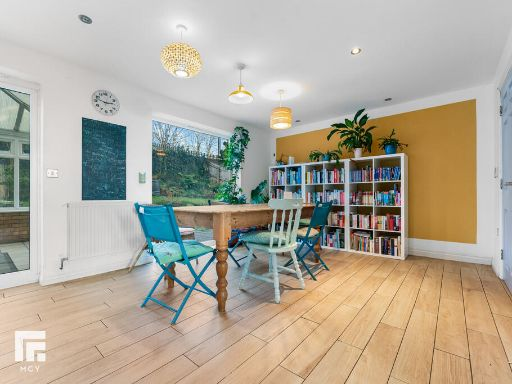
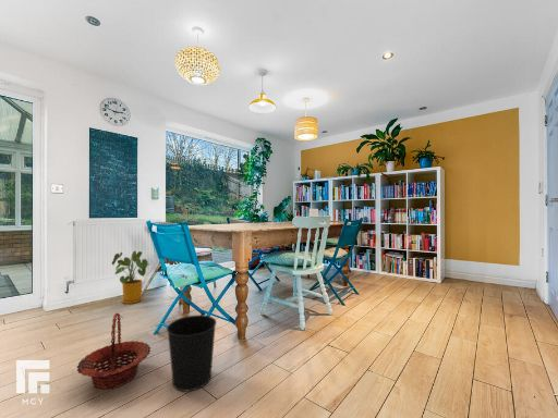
+ basket [76,312,151,391]
+ wastebasket [166,315,218,393]
+ house plant [111,250,149,305]
